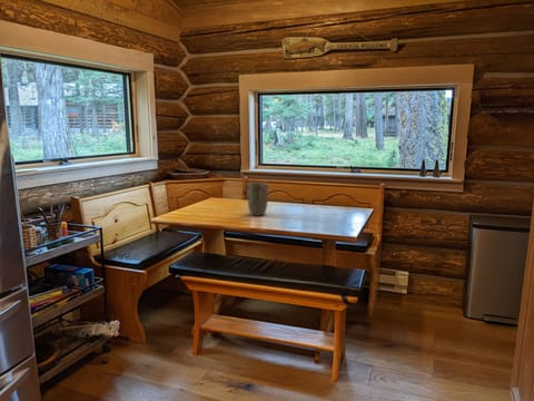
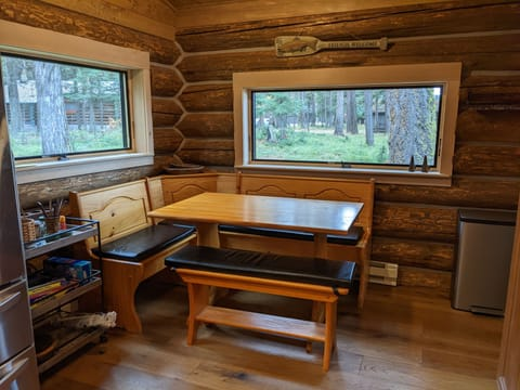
- plant pot [246,182,269,217]
